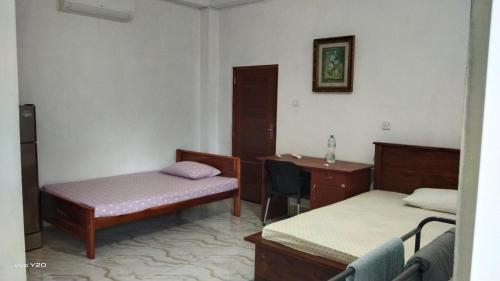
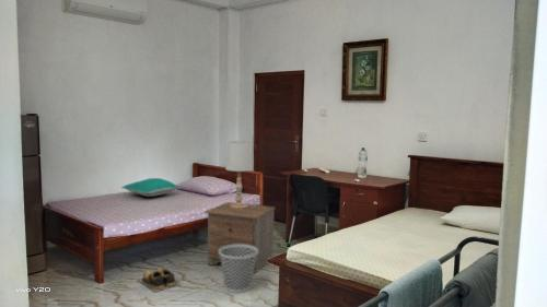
+ shoes [137,268,182,293]
+ pillow [120,177,179,198]
+ table lamp [224,140,254,209]
+ wastebasket [219,245,258,294]
+ nightstand [203,201,277,274]
